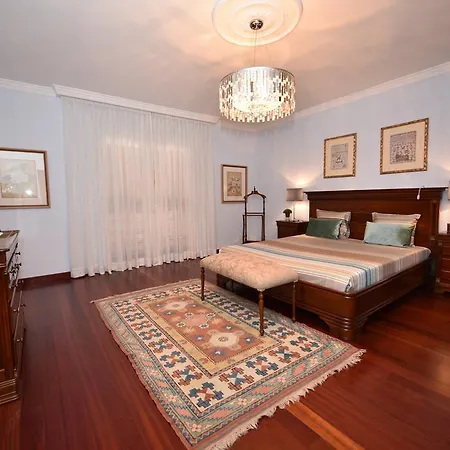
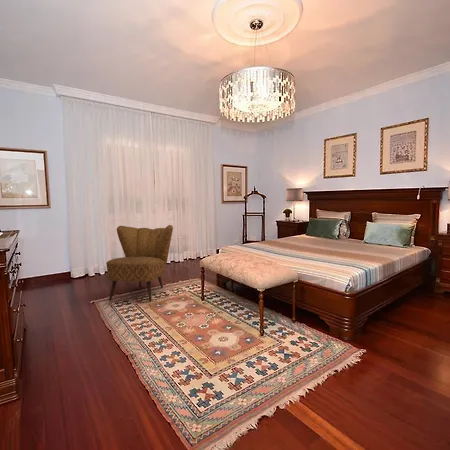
+ armchair [105,224,174,303]
